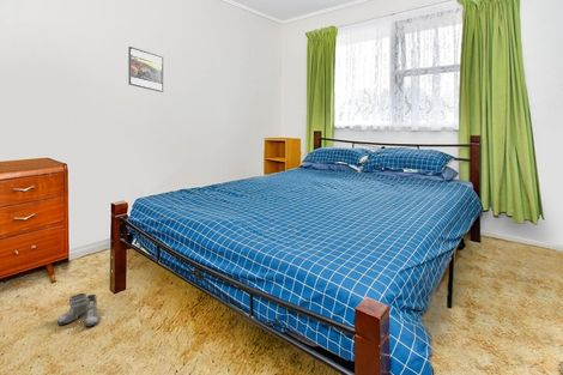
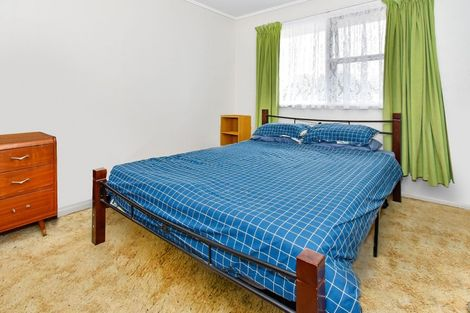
- boots [56,292,101,327]
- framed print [127,46,164,93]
